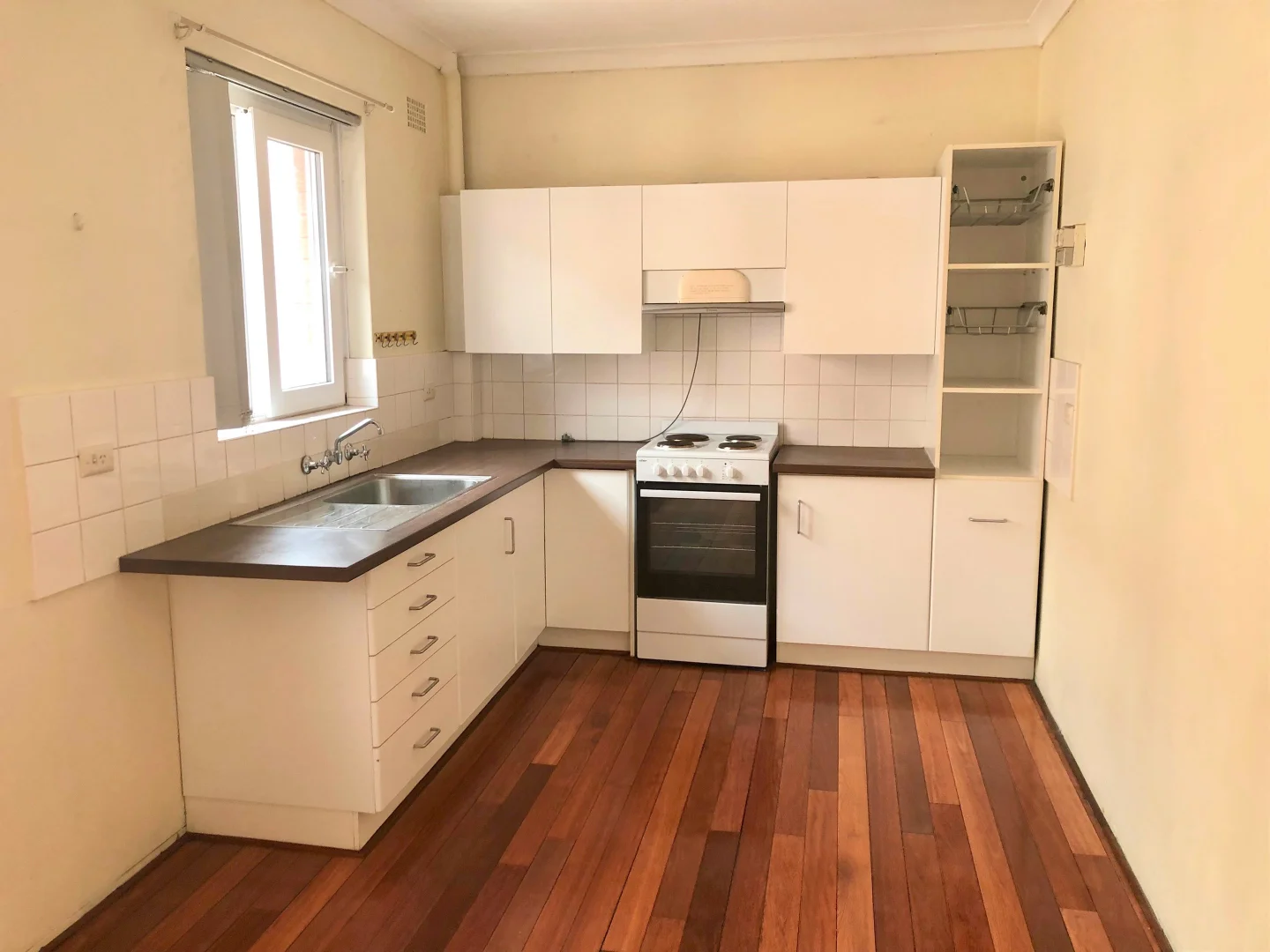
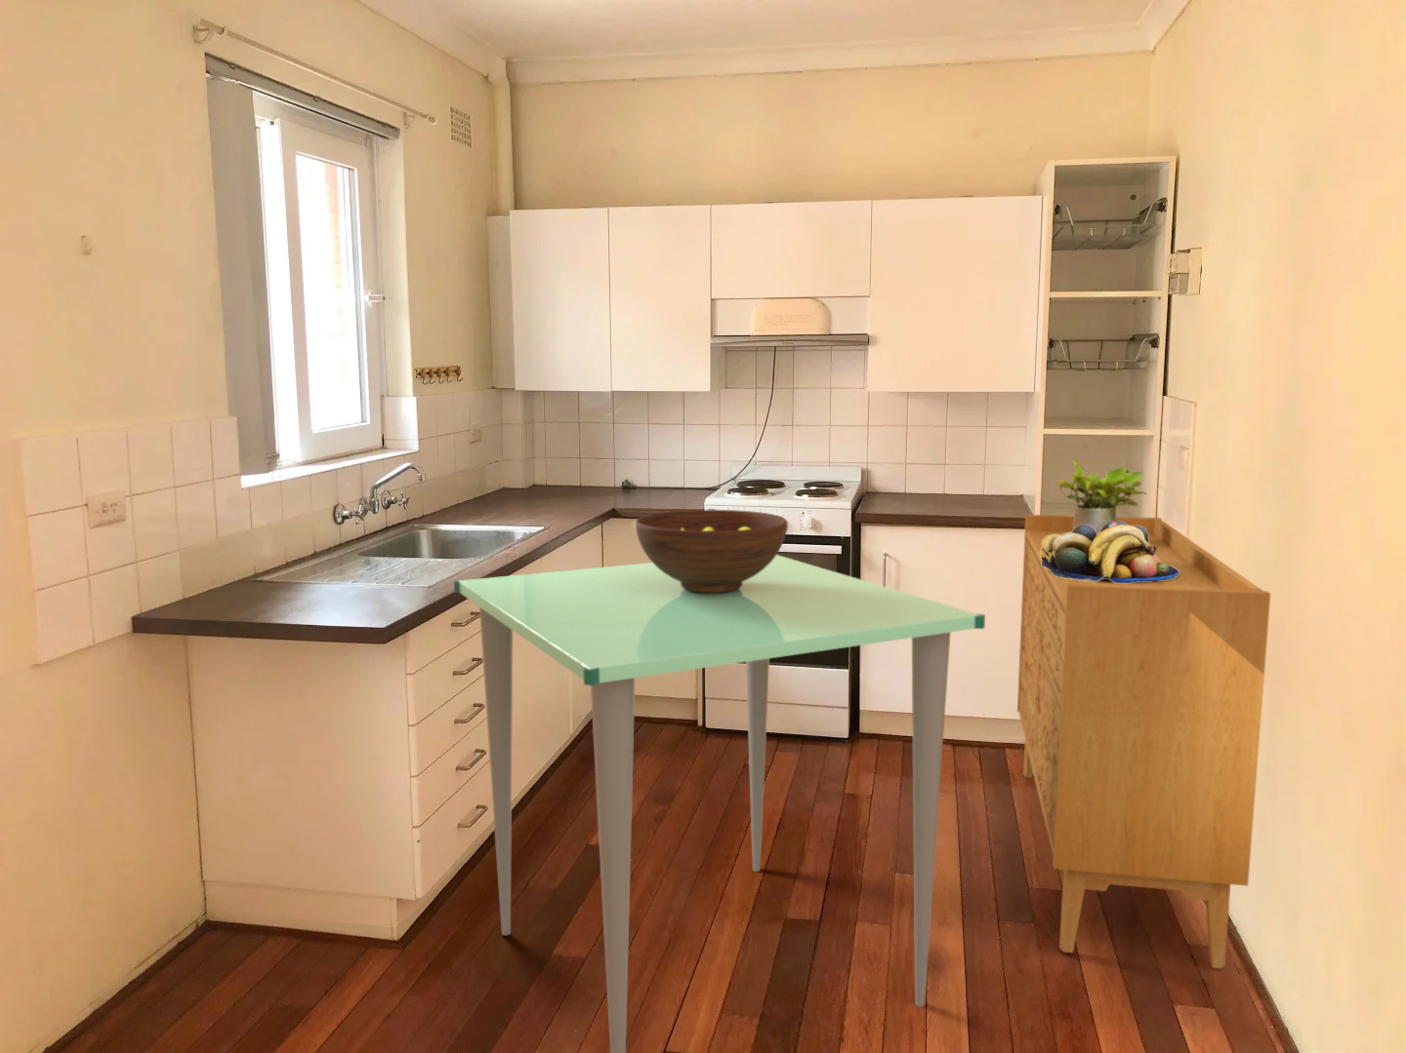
+ dining table [453,554,986,1053]
+ fruit bowl [634,509,788,593]
+ fruit bowl [1040,521,1179,583]
+ potted plant [1055,458,1148,535]
+ sideboard [1016,514,1271,969]
